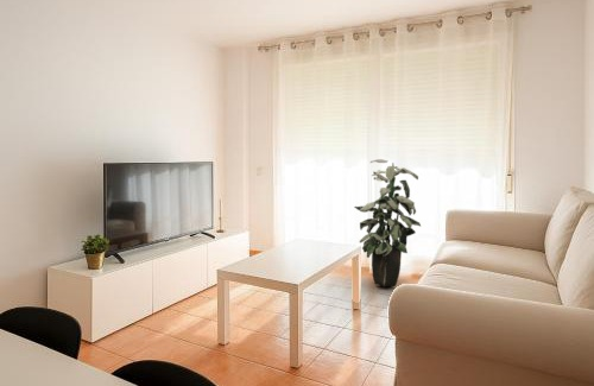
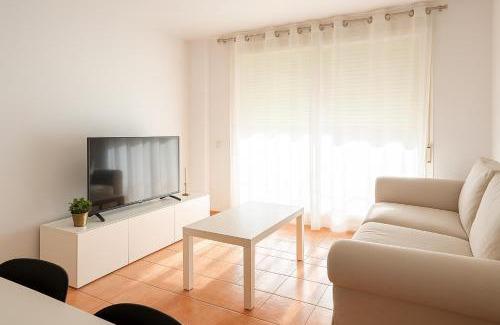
- indoor plant [353,158,422,287]
